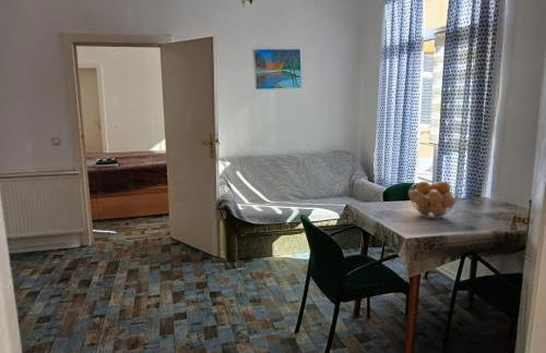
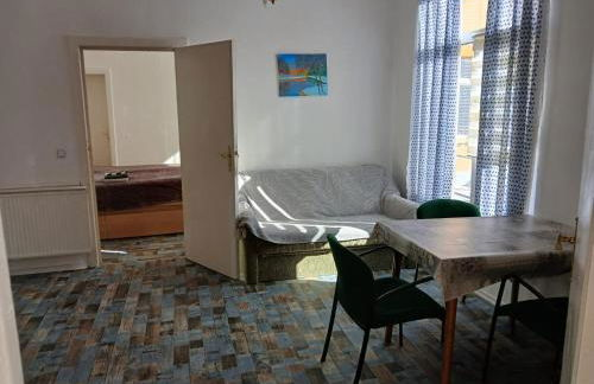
- fruit basket [407,180,461,220]
